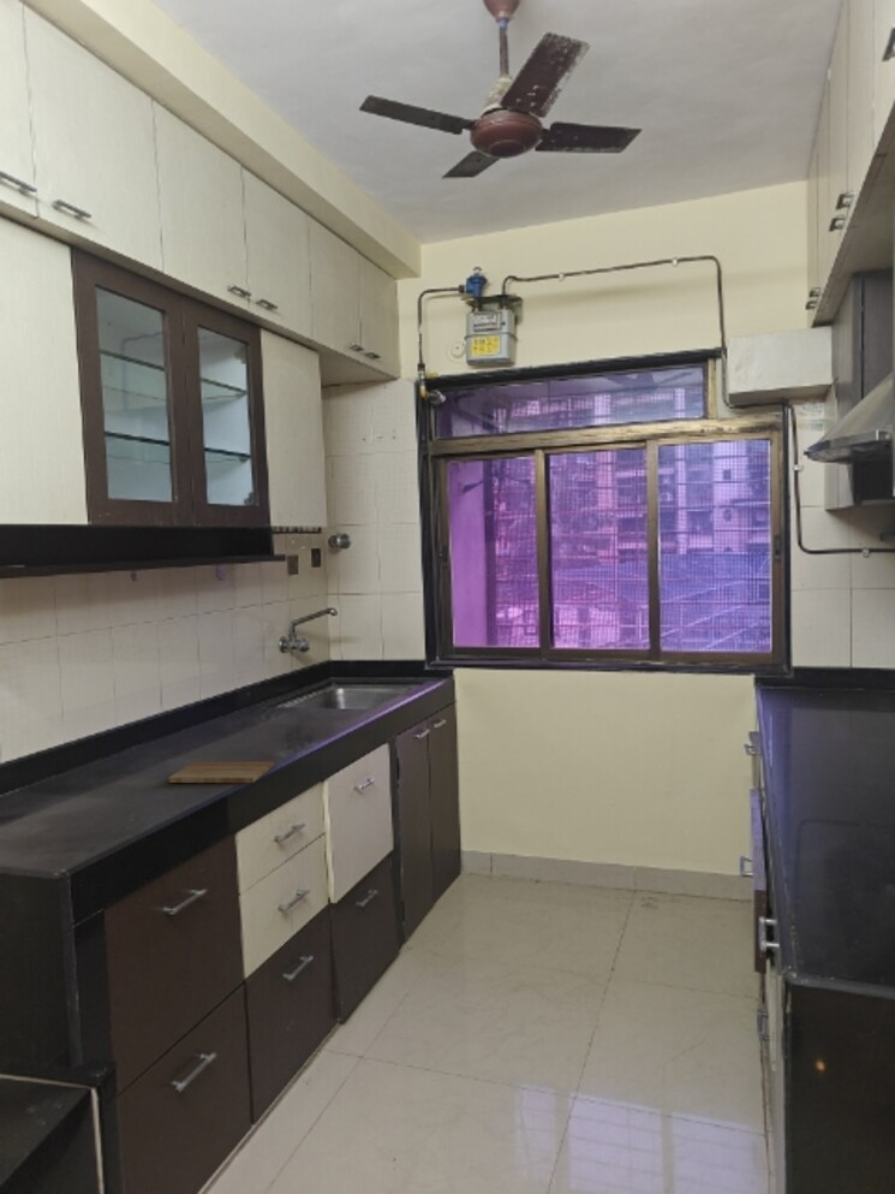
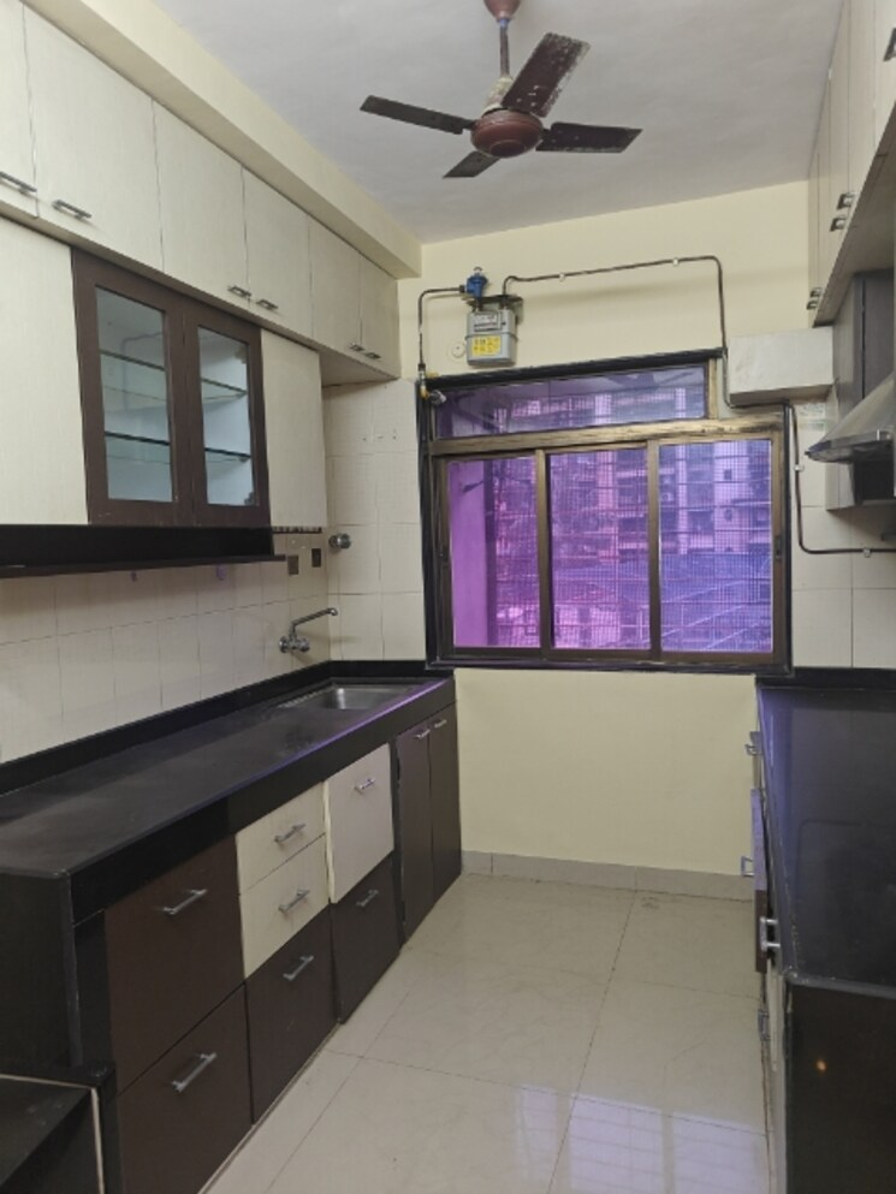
- cutting board [167,760,275,784]
